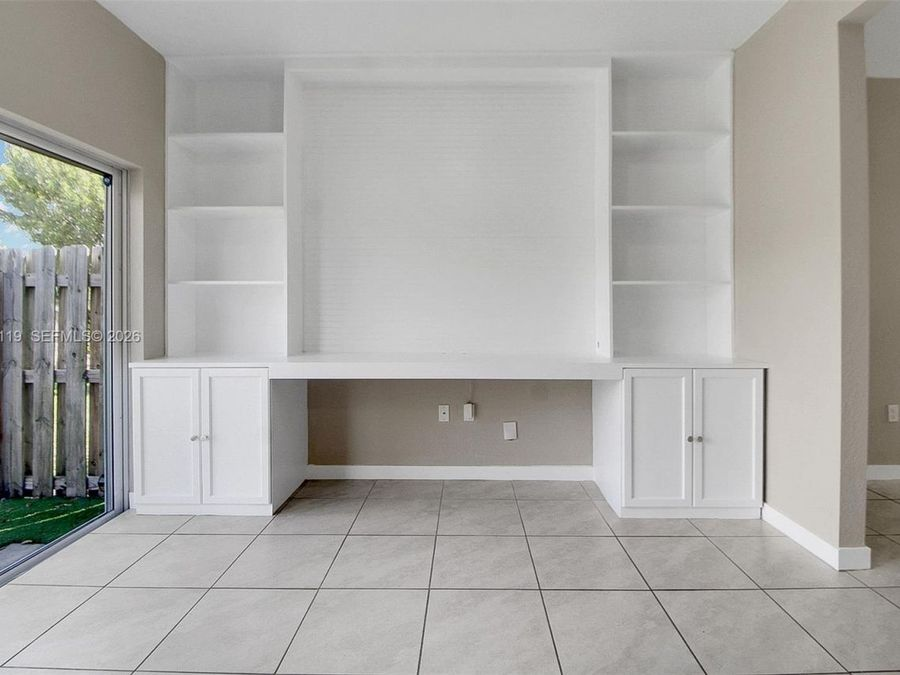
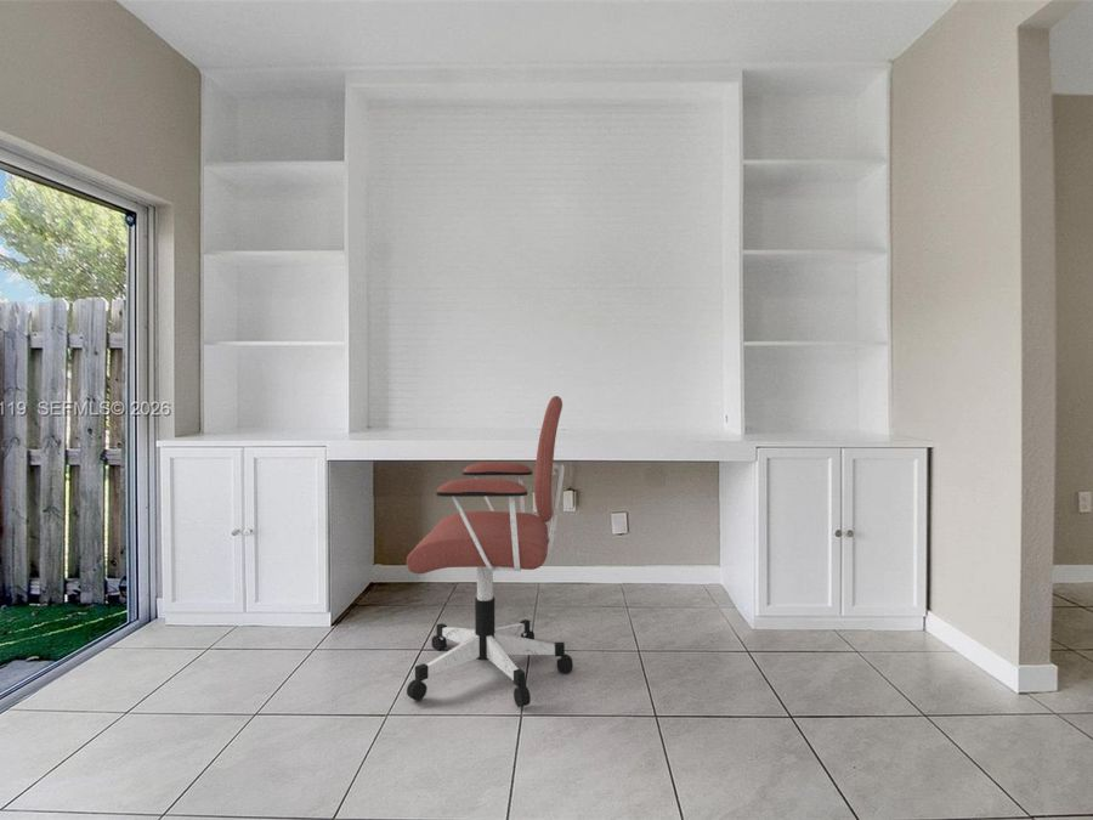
+ office chair [406,395,574,708]
